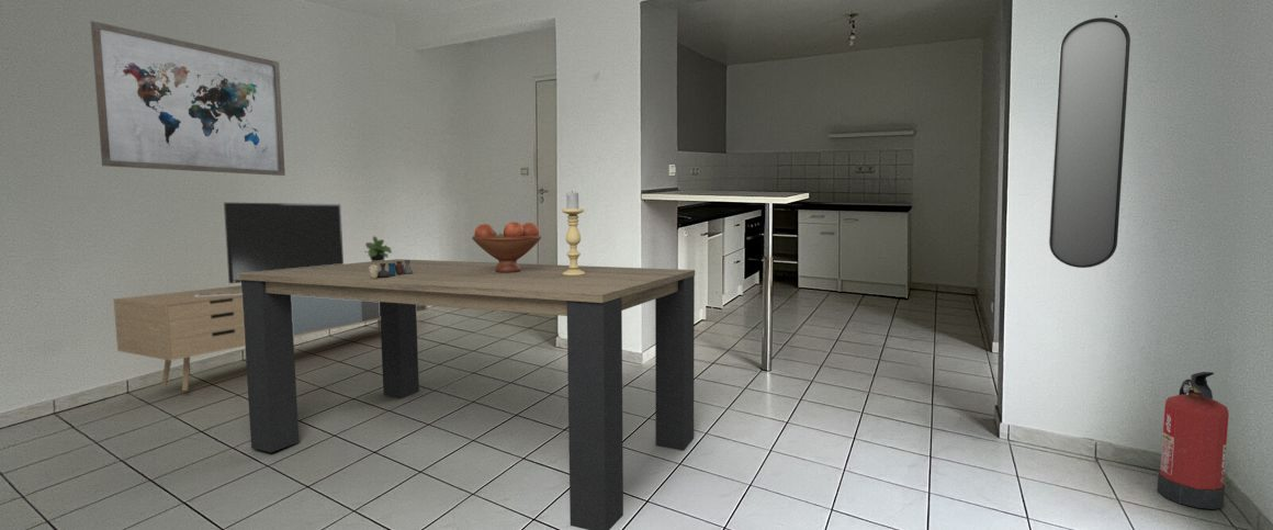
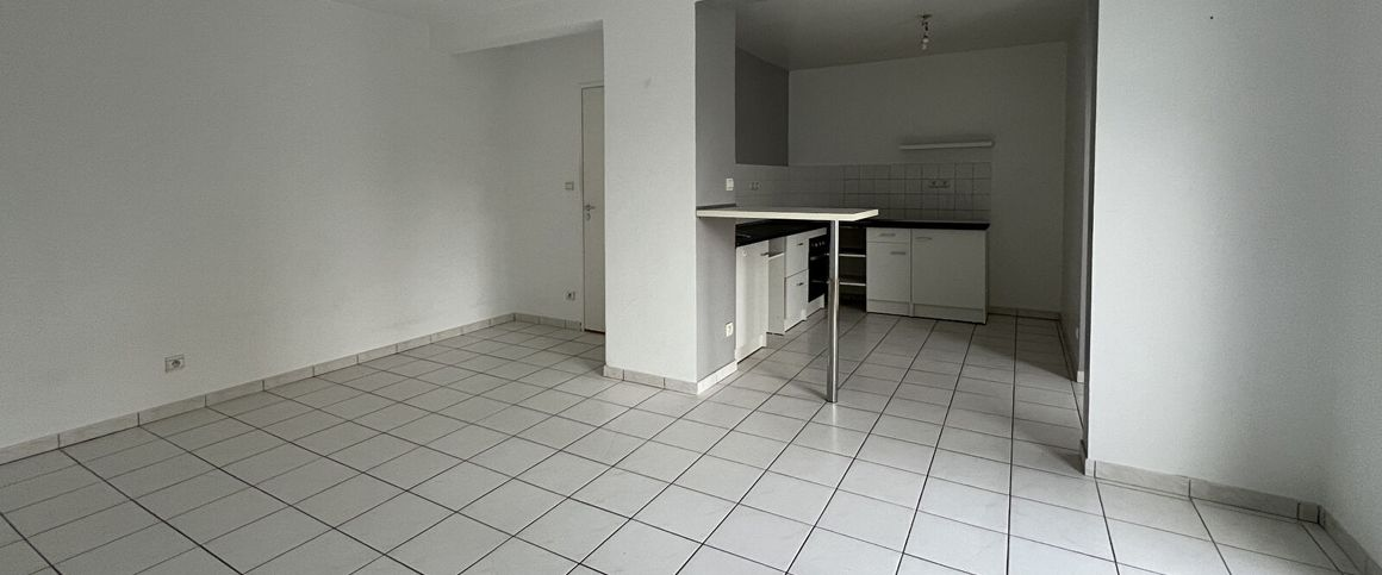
- candle holder [561,190,585,275]
- wall art [90,20,286,177]
- fruit bowl [471,221,543,272]
- dining table [238,258,696,530]
- home mirror [1048,16,1131,269]
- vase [369,259,413,279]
- media console [113,202,429,392]
- fire extinguisher [1156,371,1230,510]
